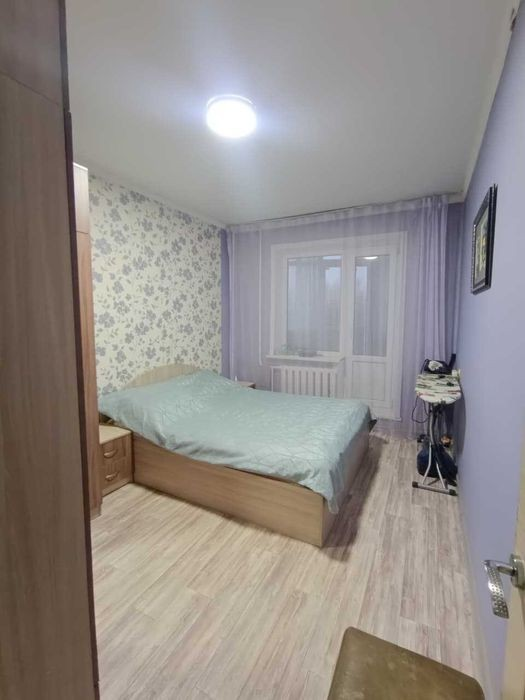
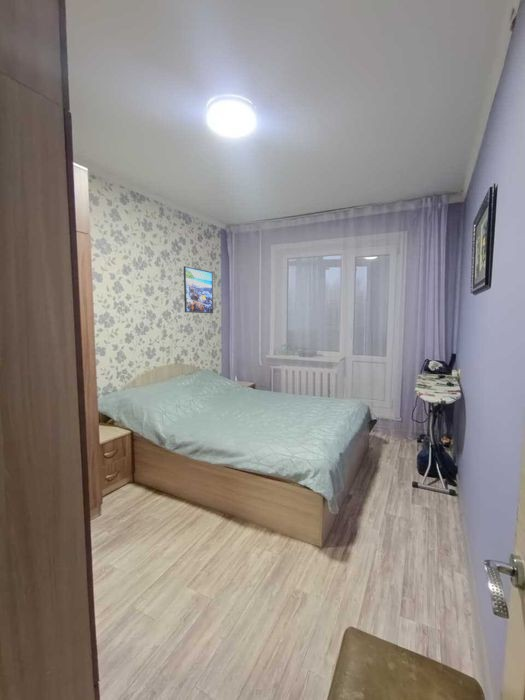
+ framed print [183,265,214,314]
